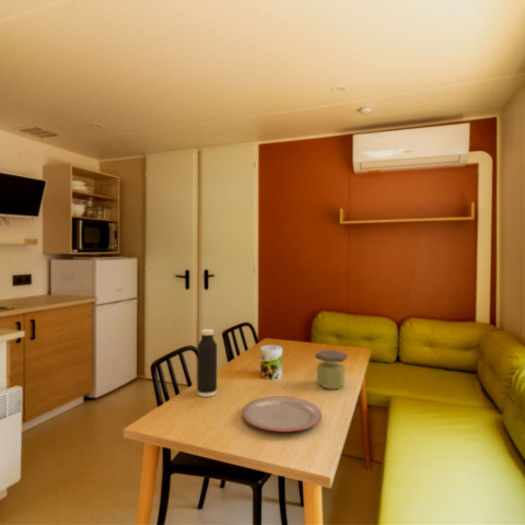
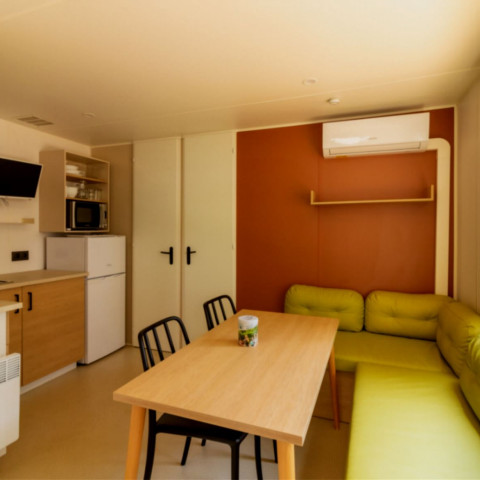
- water bottle [196,328,219,398]
- plate [241,395,323,433]
- jar [314,349,348,390]
